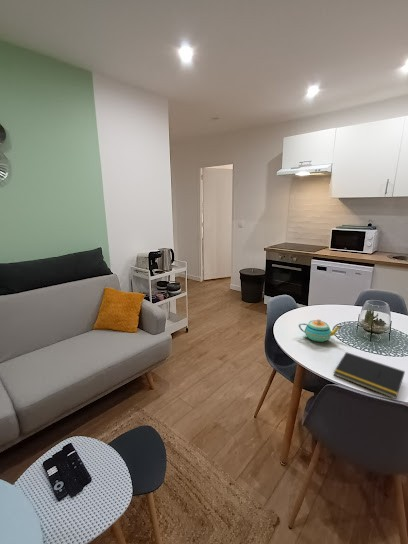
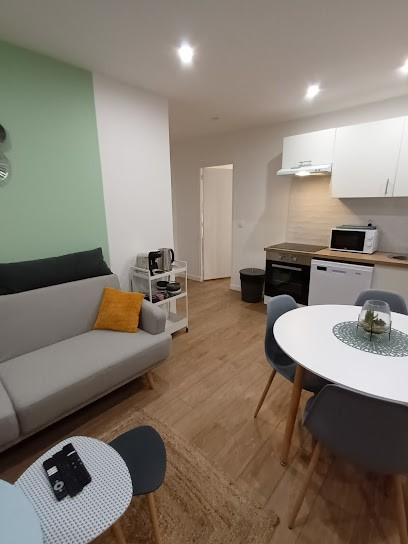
- notepad [332,351,406,400]
- teapot [298,318,343,343]
